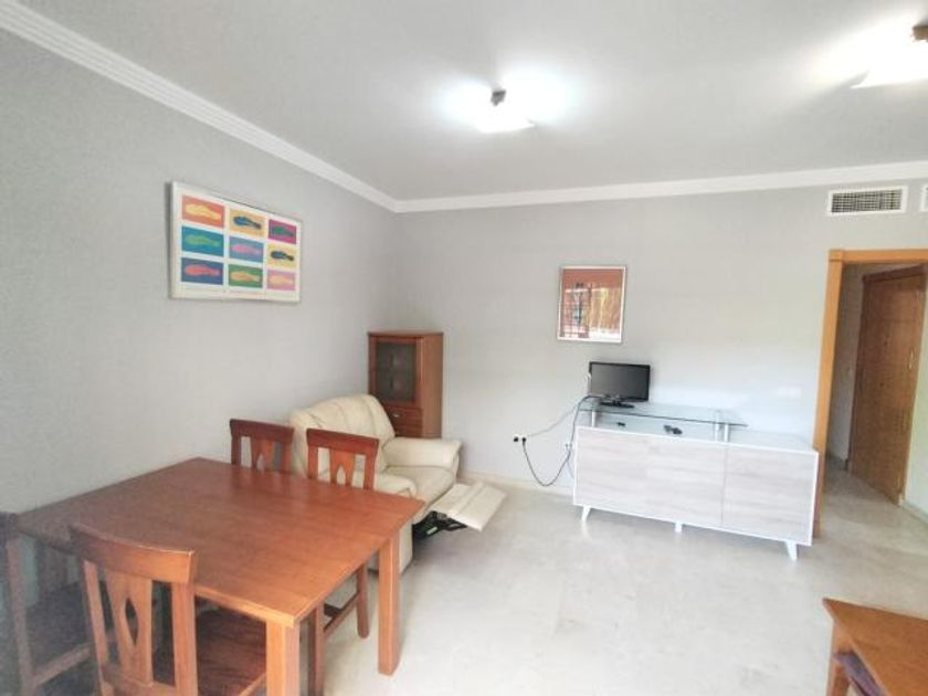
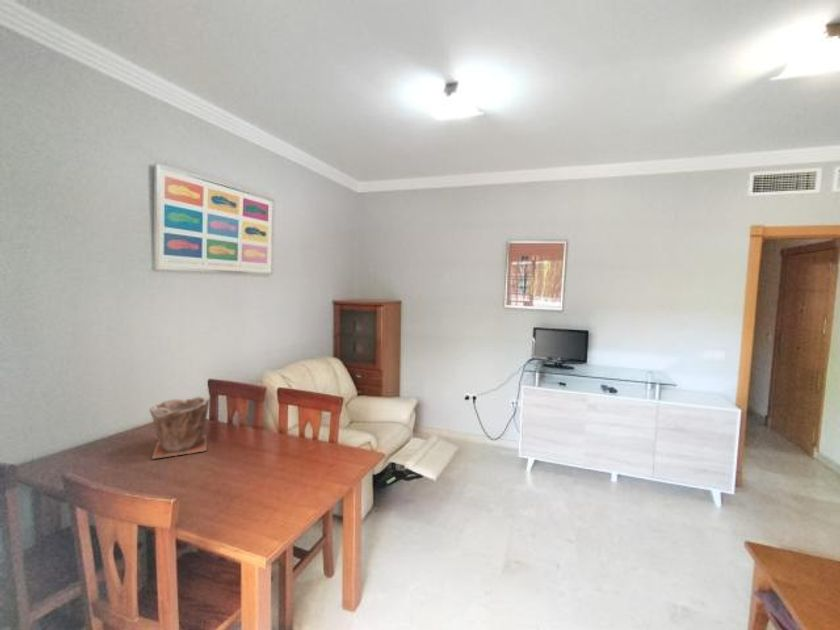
+ plant pot [148,395,211,460]
